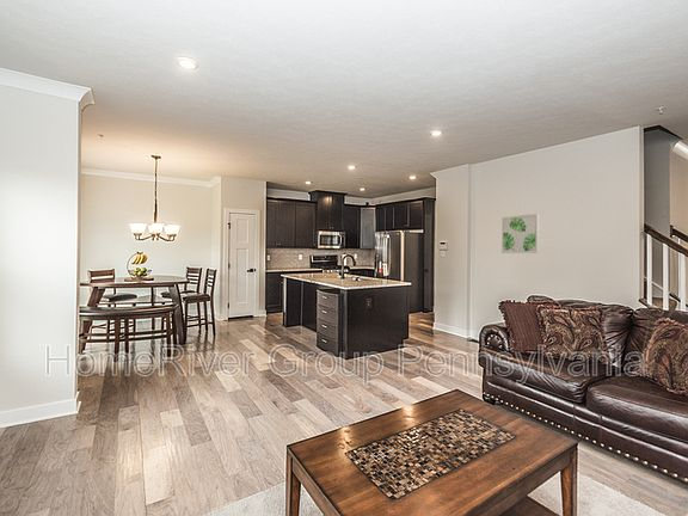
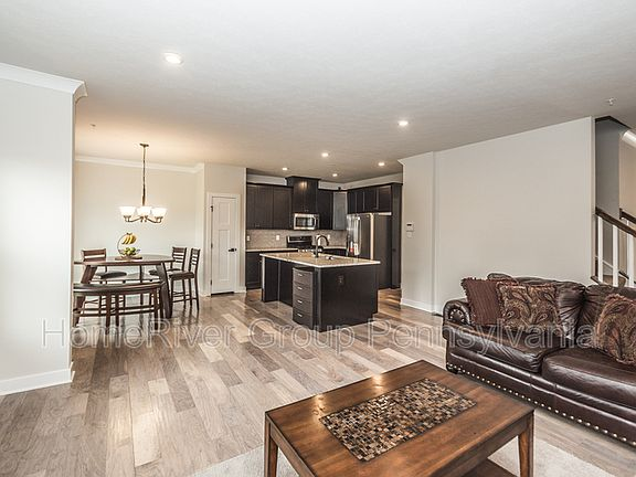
- wall art [500,213,540,254]
